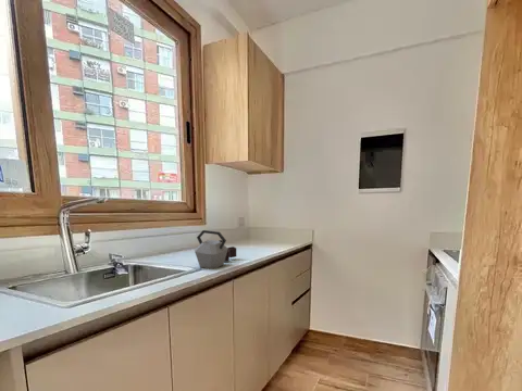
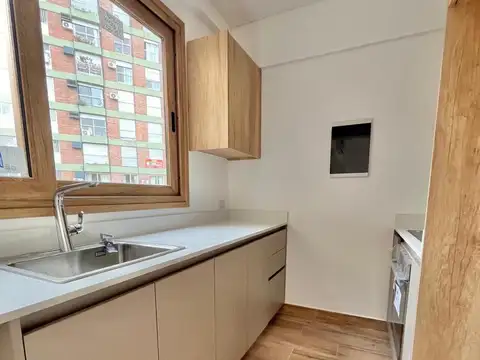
- kettle [194,229,237,269]
